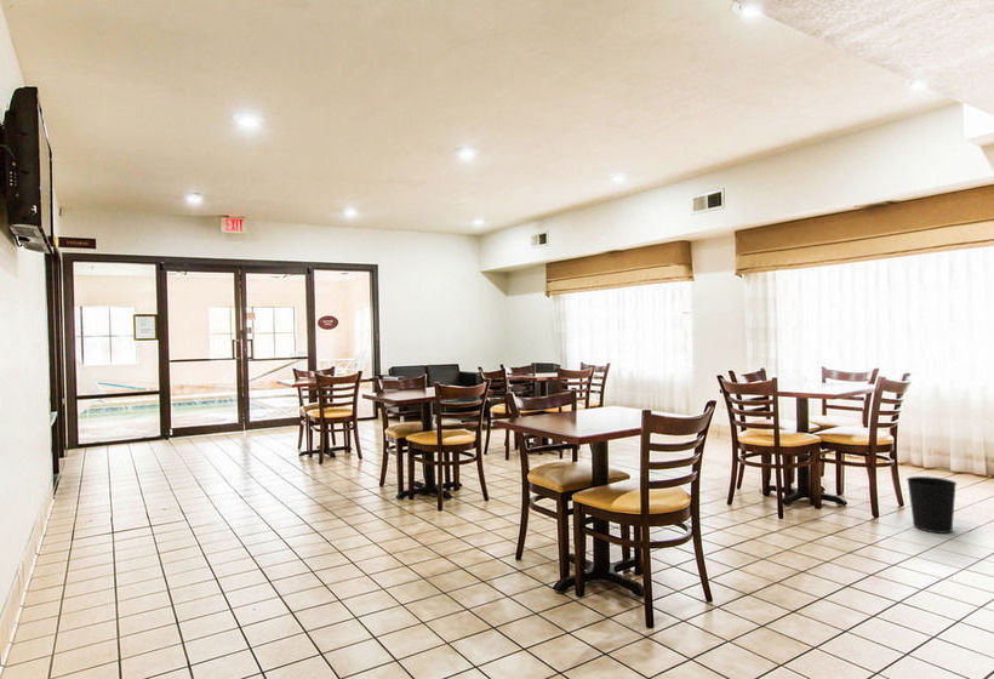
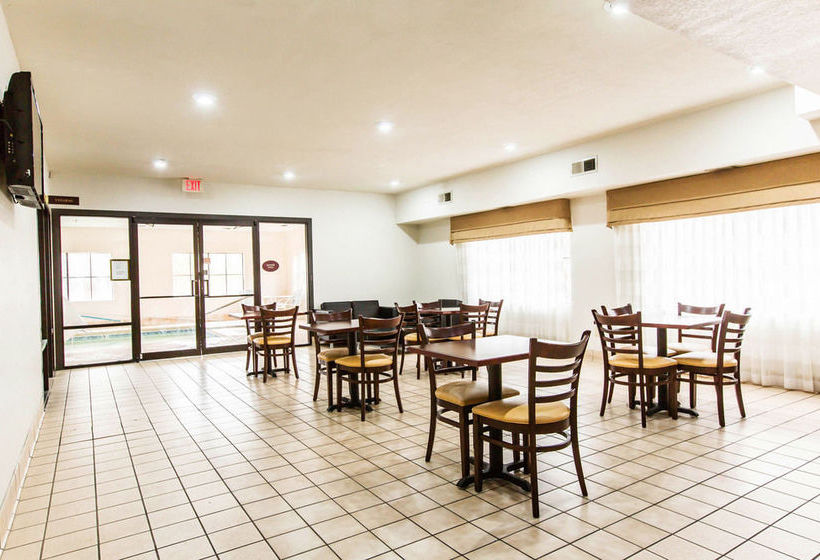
- wastebasket [906,475,958,535]
